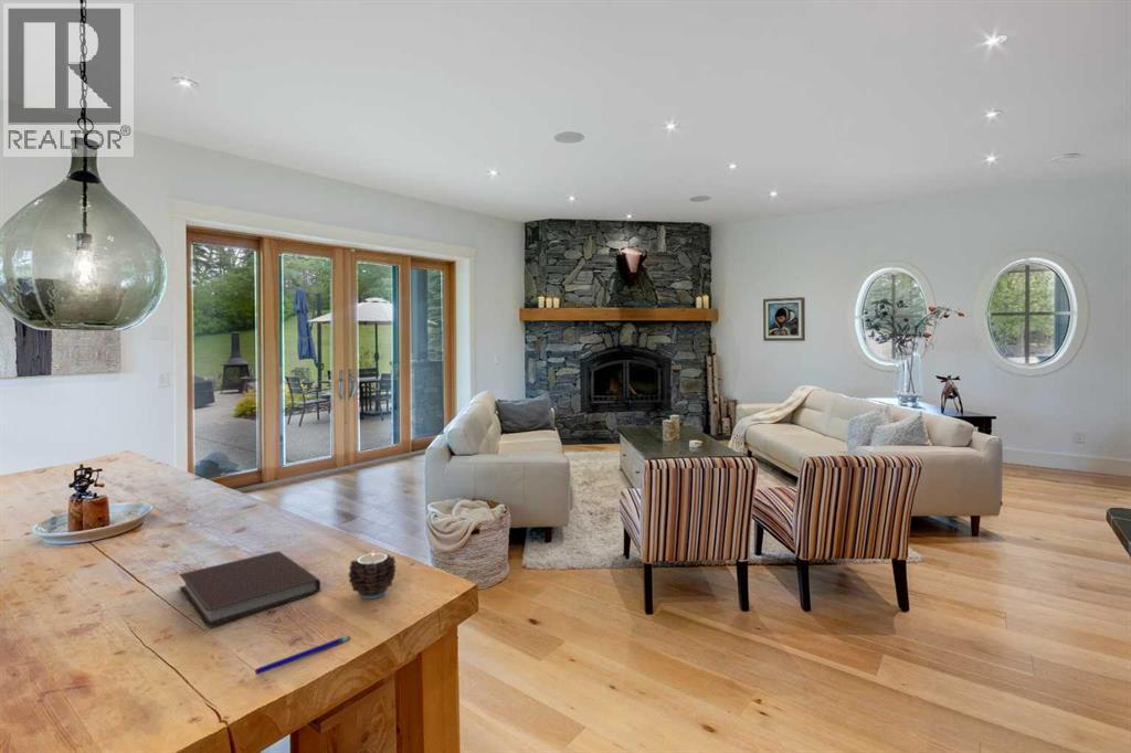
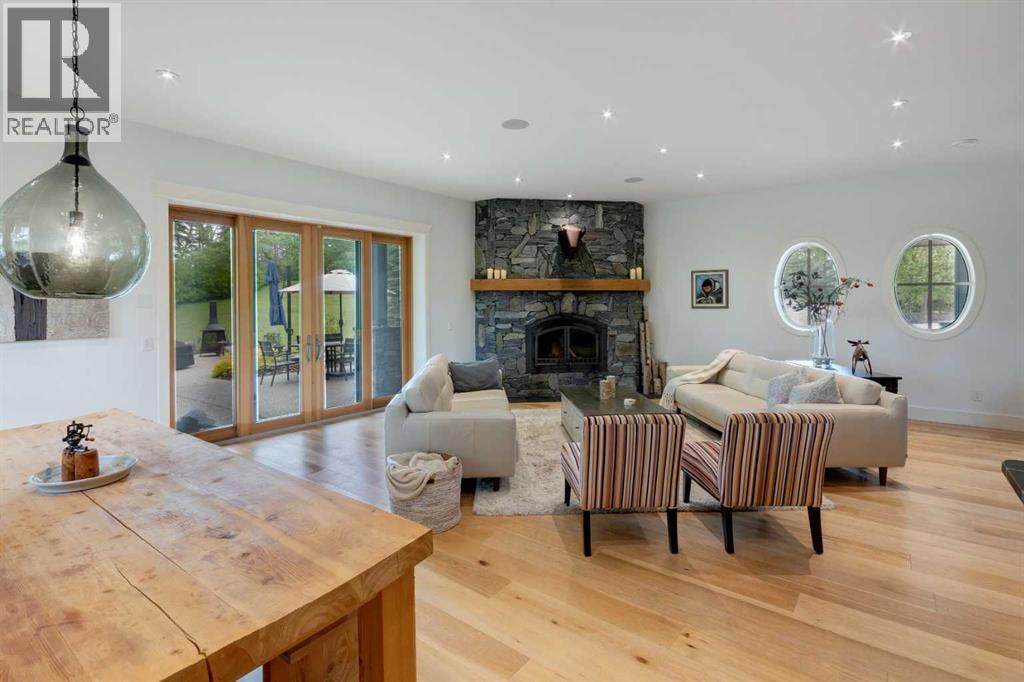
- notebook [178,550,321,627]
- candle [347,550,397,600]
- pen [254,635,351,676]
